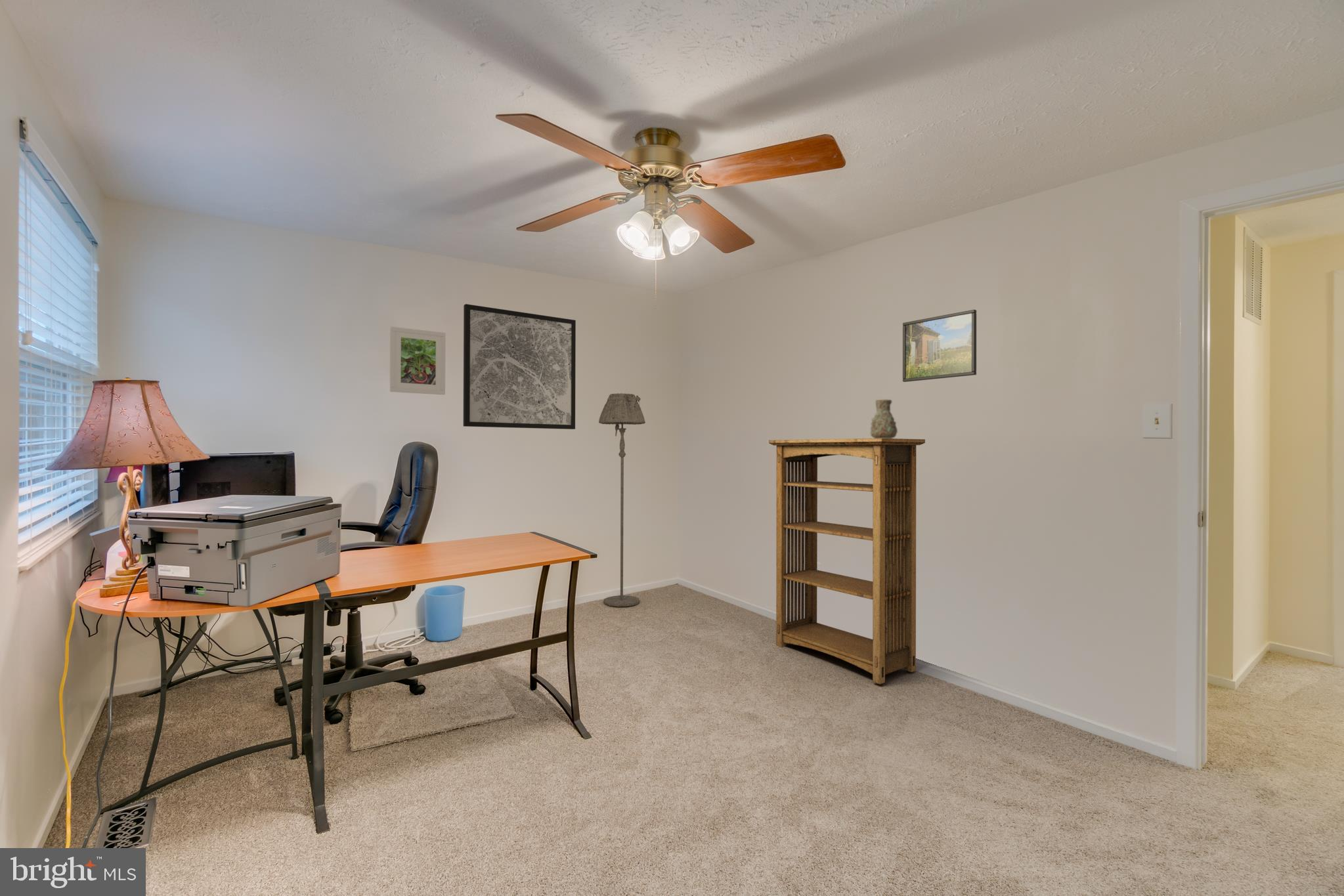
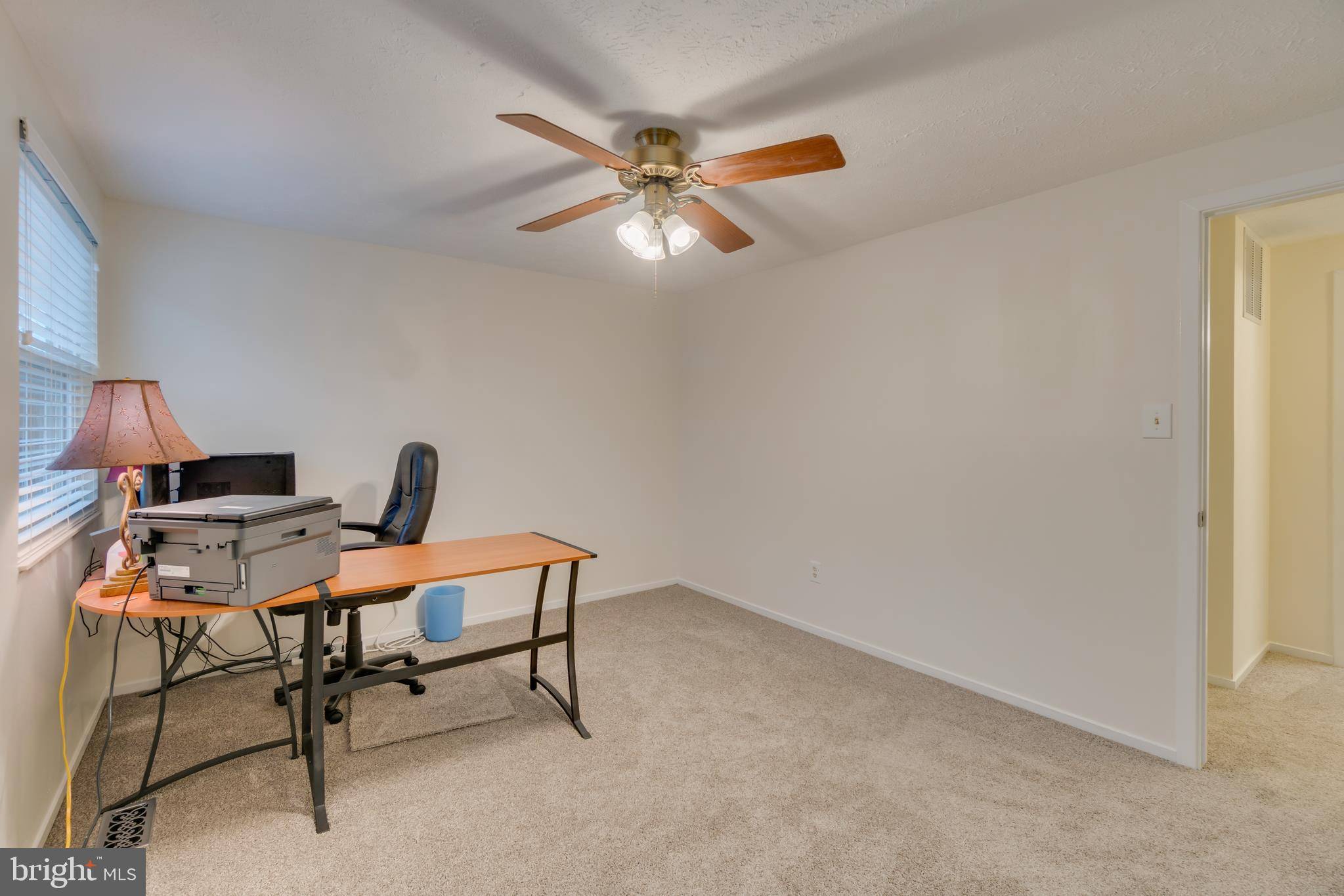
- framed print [389,326,446,395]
- bookshelf [768,438,926,685]
- decorative vase [870,399,898,438]
- floor lamp [598,393,646,607]
- wall art [463,303,576,430]
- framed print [902,309,977,383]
